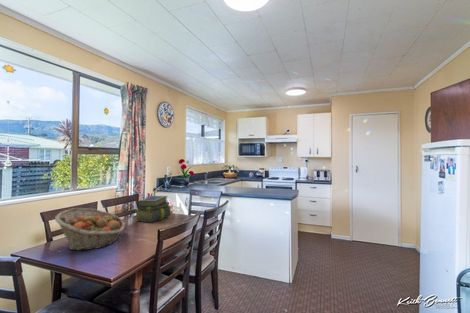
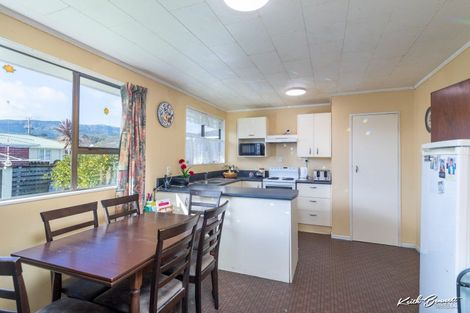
- fruit basket [54,207,126,251]
- stack of books [134,195,172,223]
